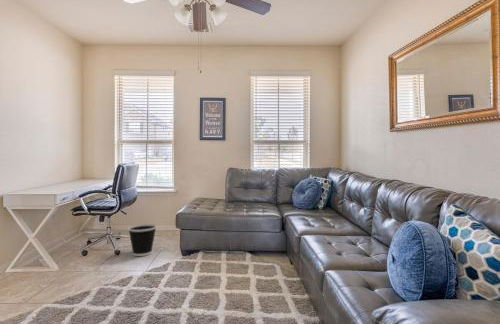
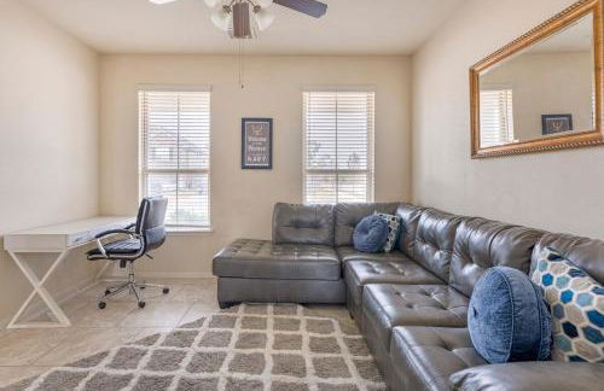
- wastebasket [127,223,157,257]
